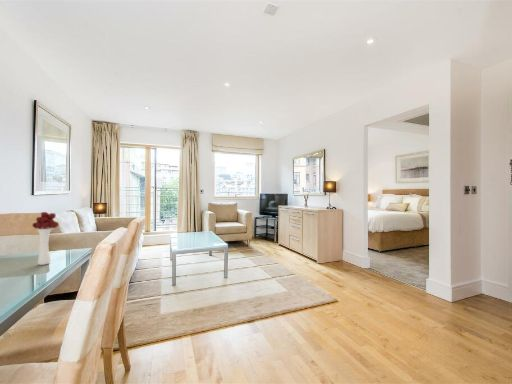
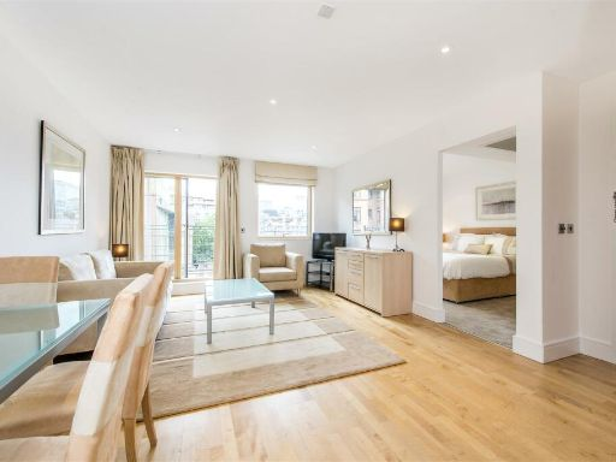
- flower bouquet [31,211,60,266]
